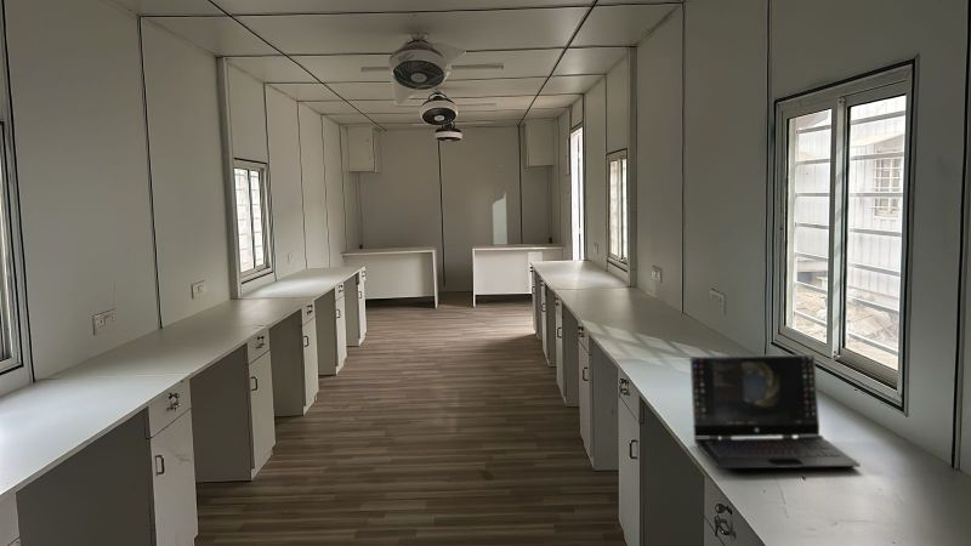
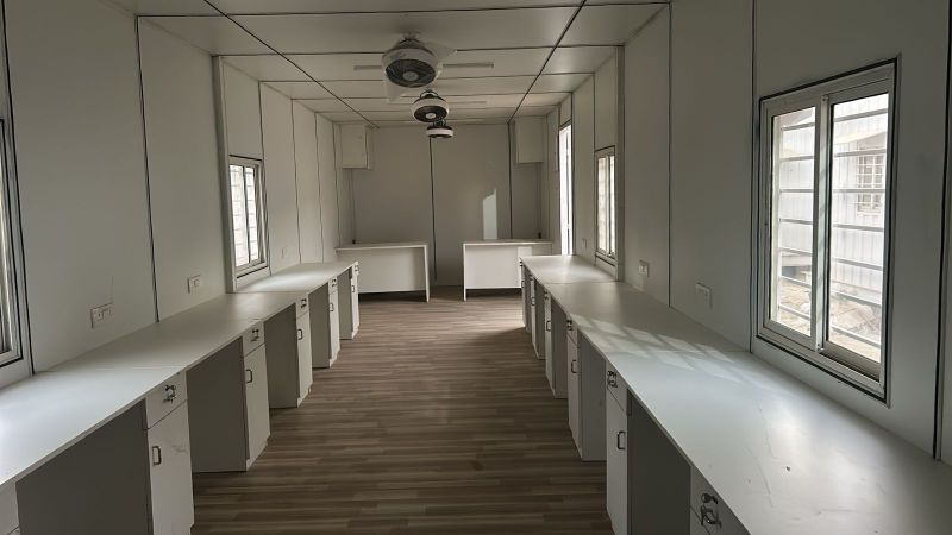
- laptop [689,353,862,470]
